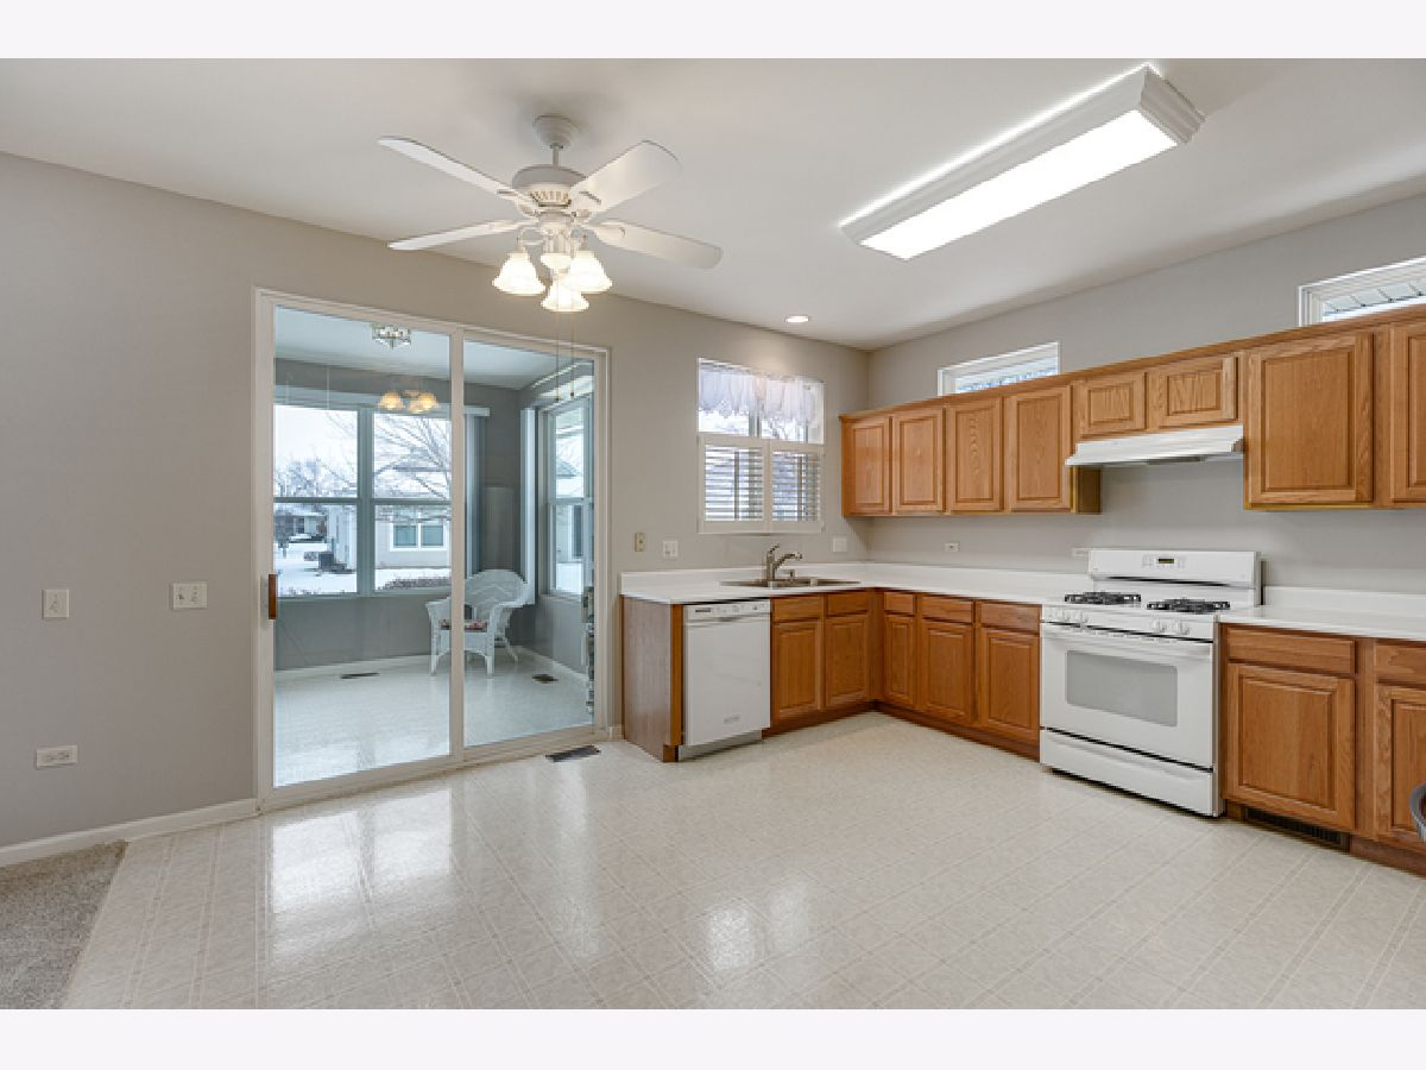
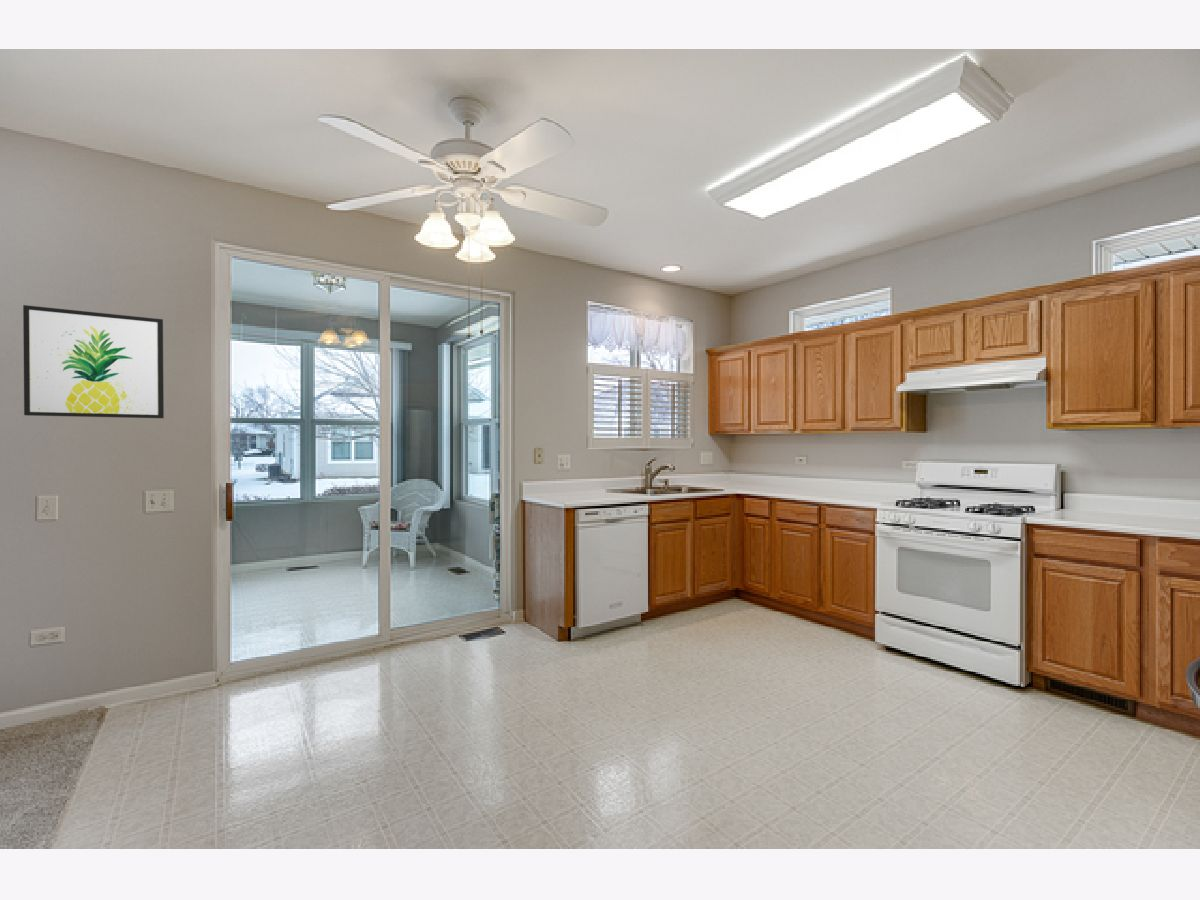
+ wall art [22,304,165,419]
